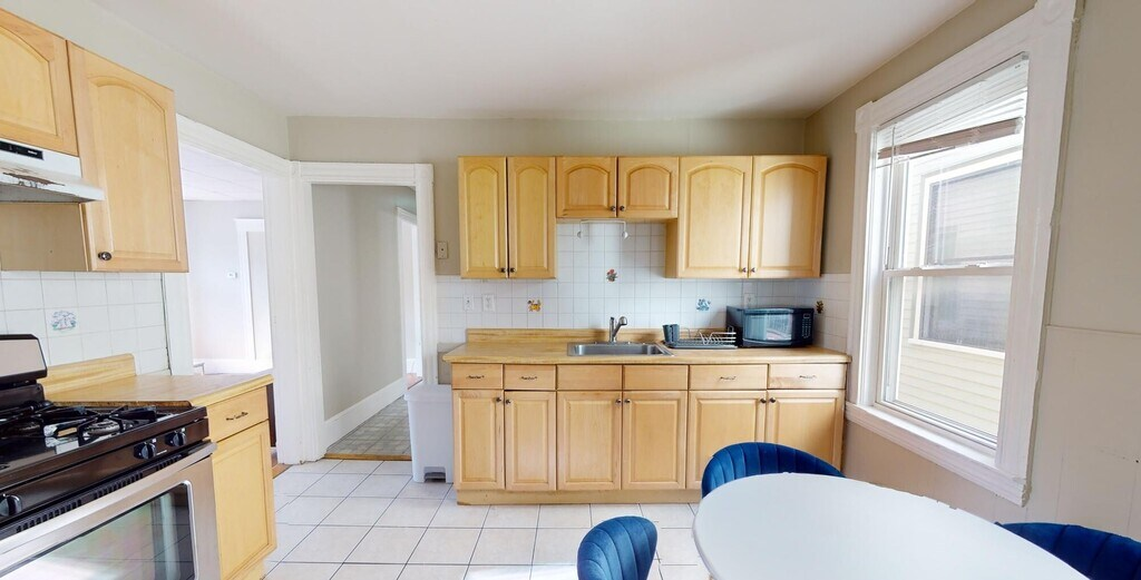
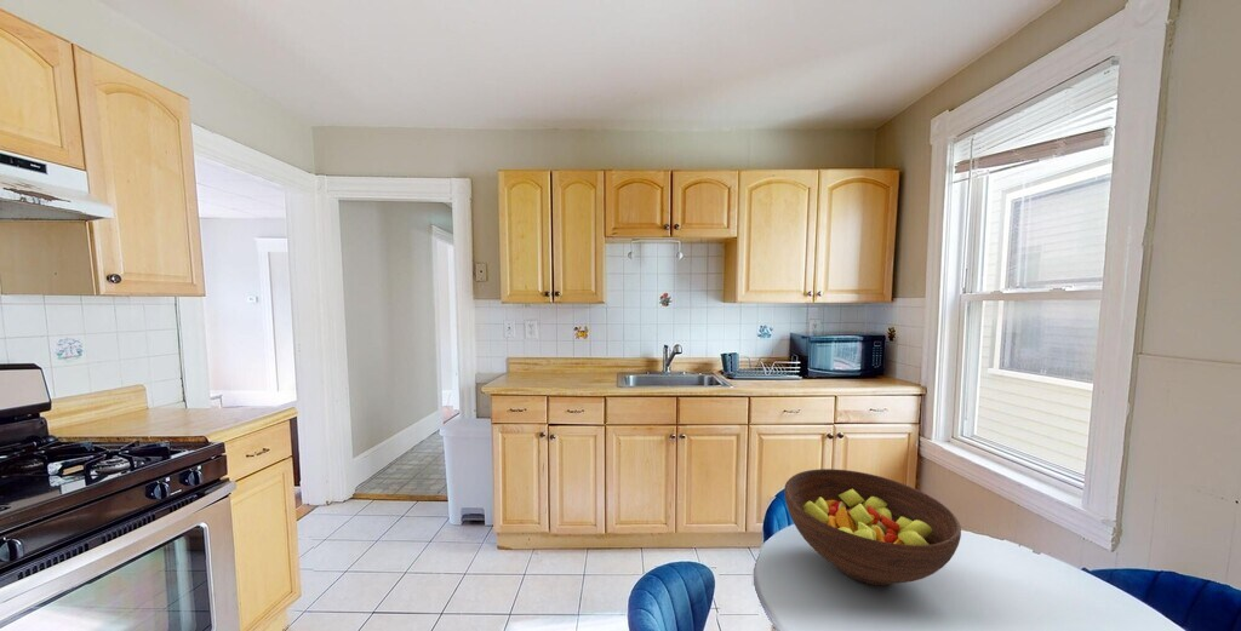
+ fruit bowl [783,467,962,586]
